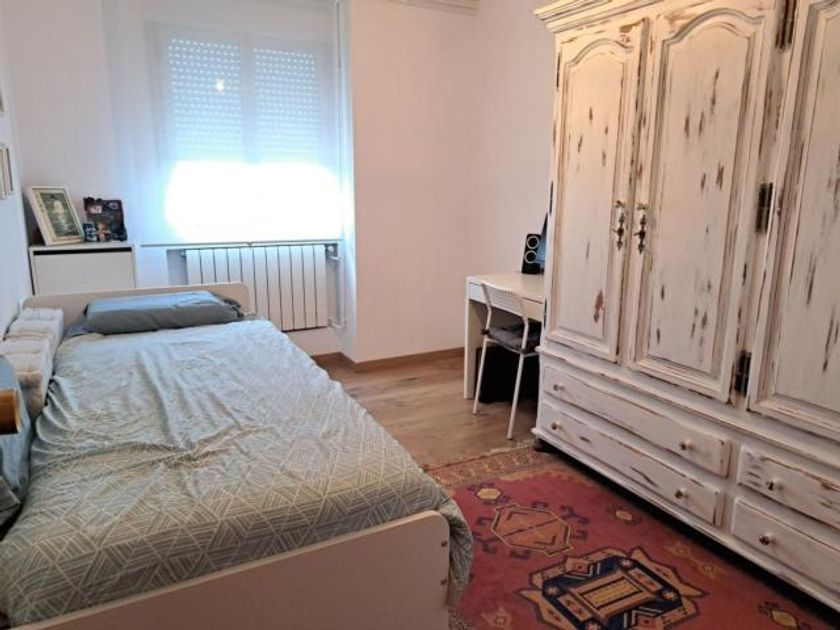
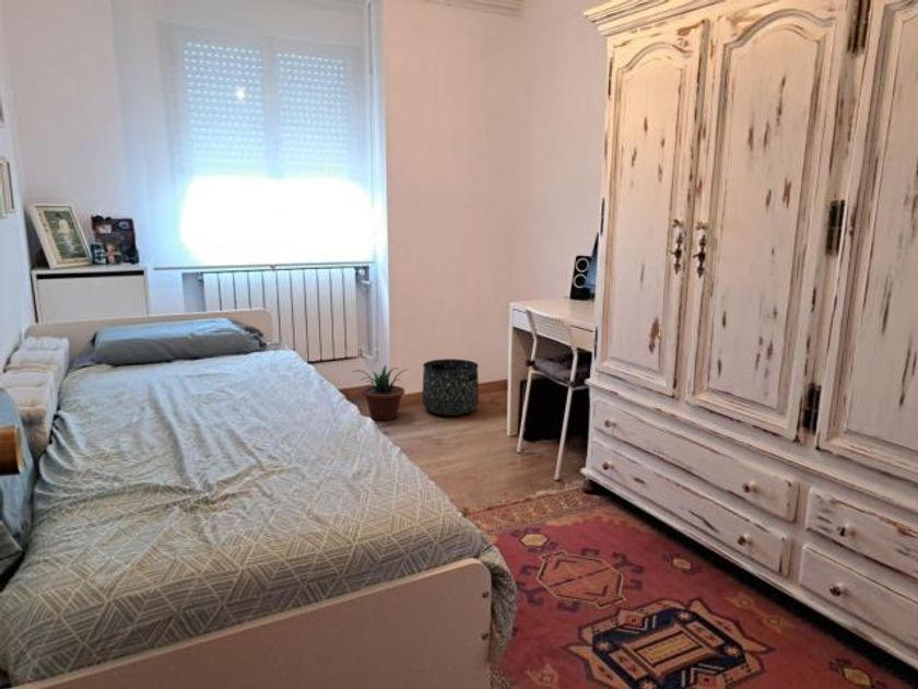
+ potted plant [352,364,410,421]
+ basket [421,358,480,417]
